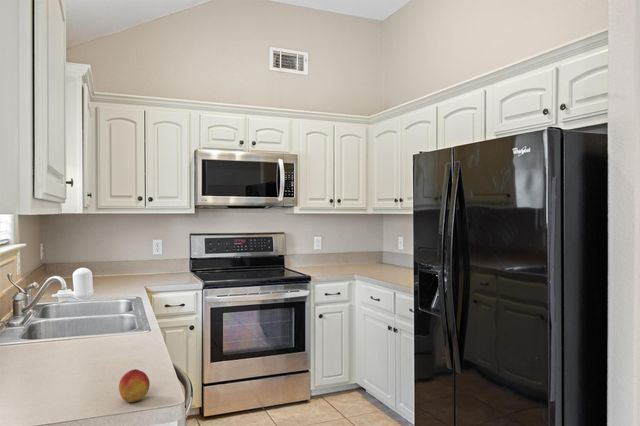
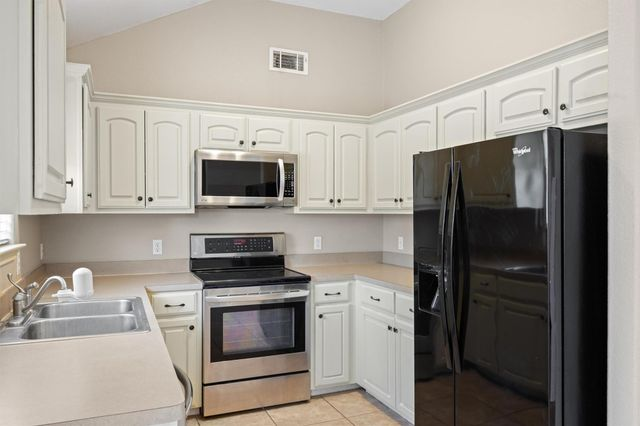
- peach [118,368,151,403]
